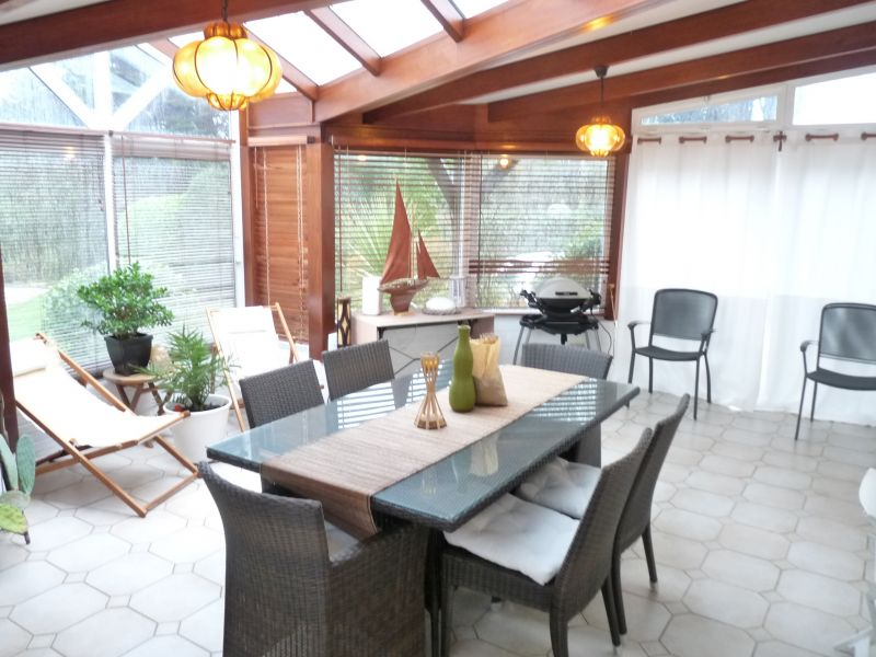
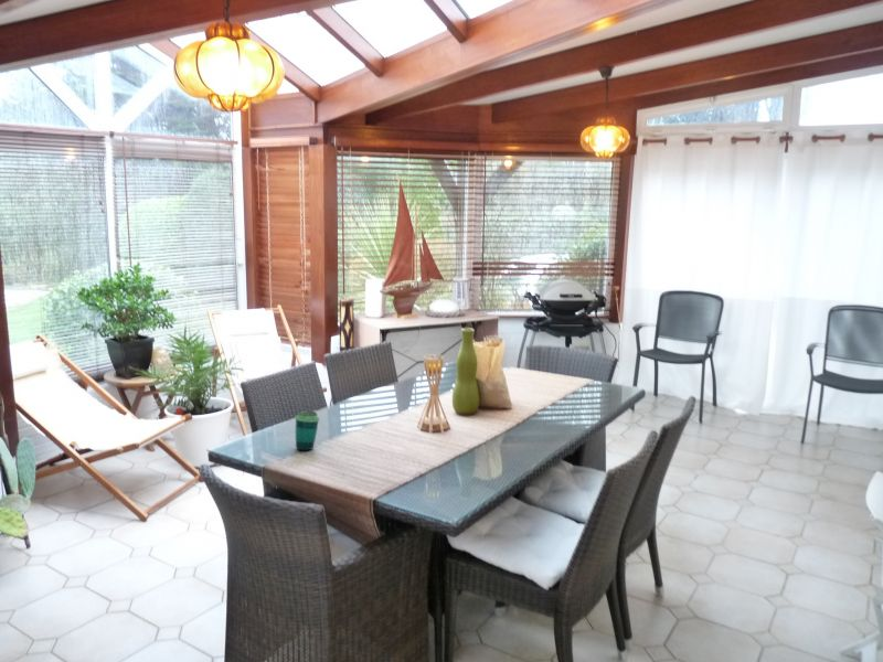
+ cup [294,410,320,452]
